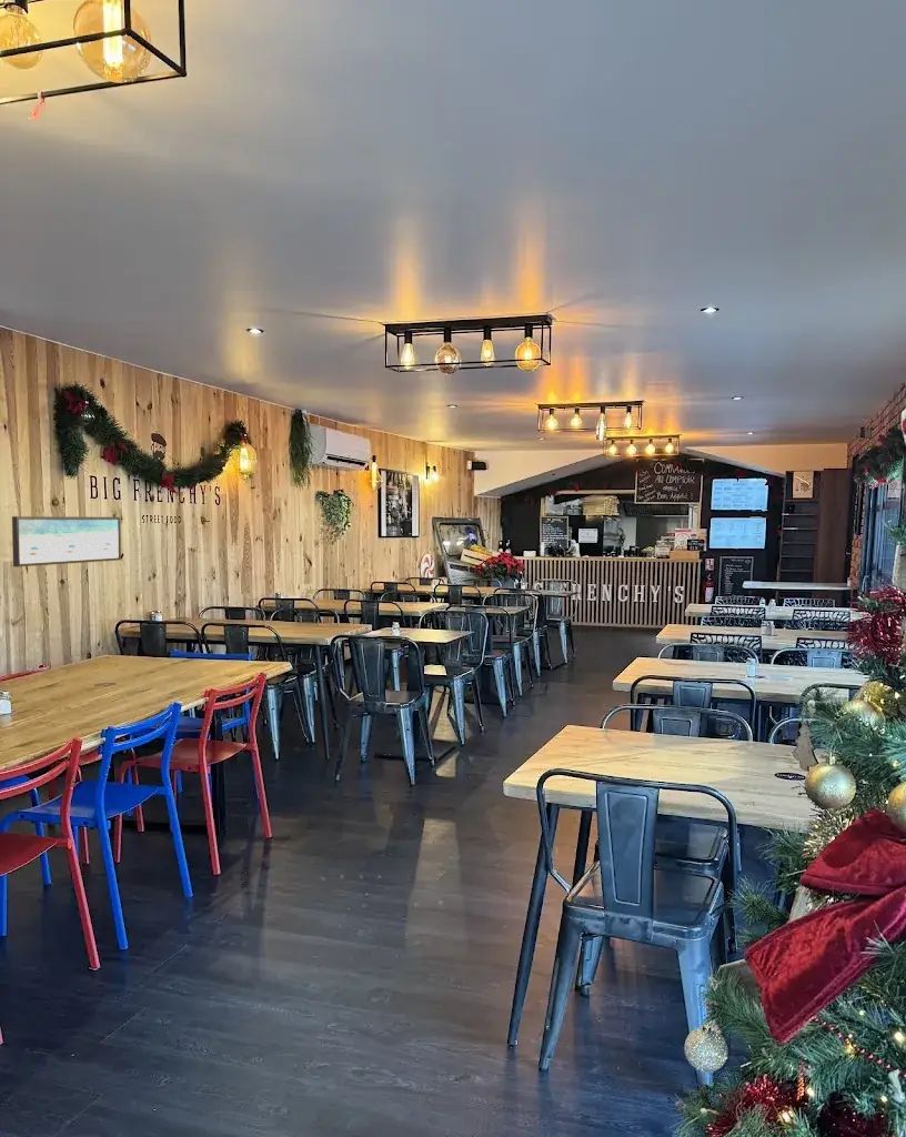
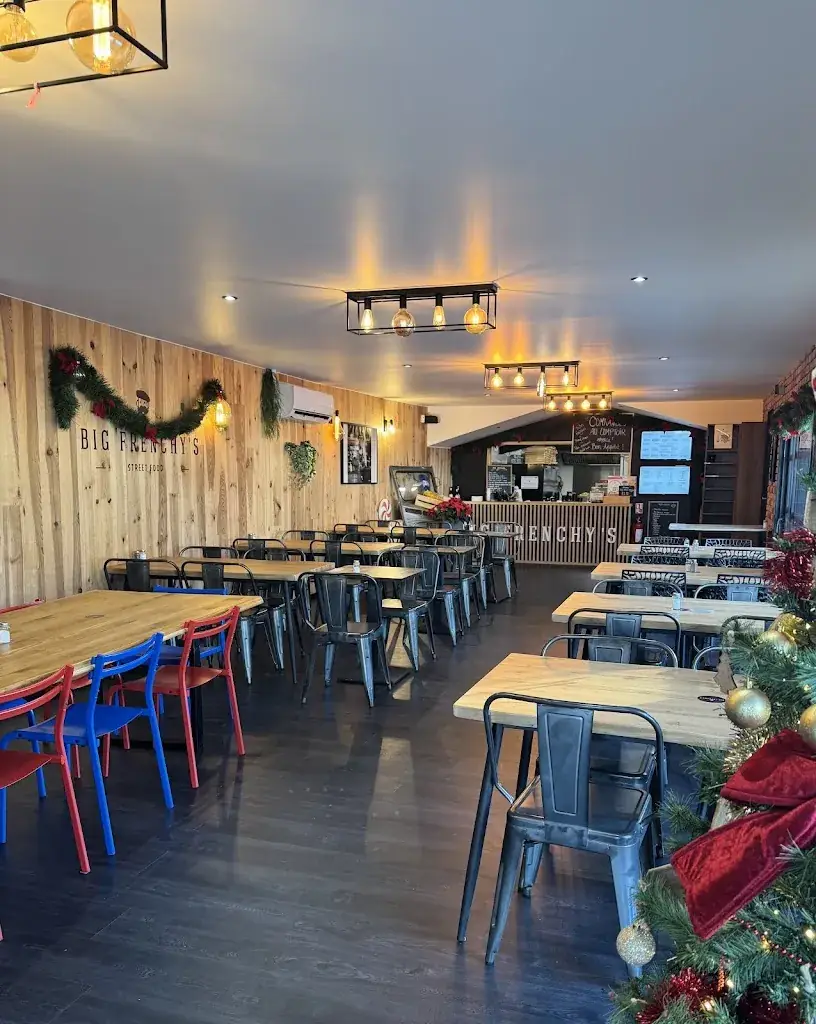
- wall art [11,515,122,568]
